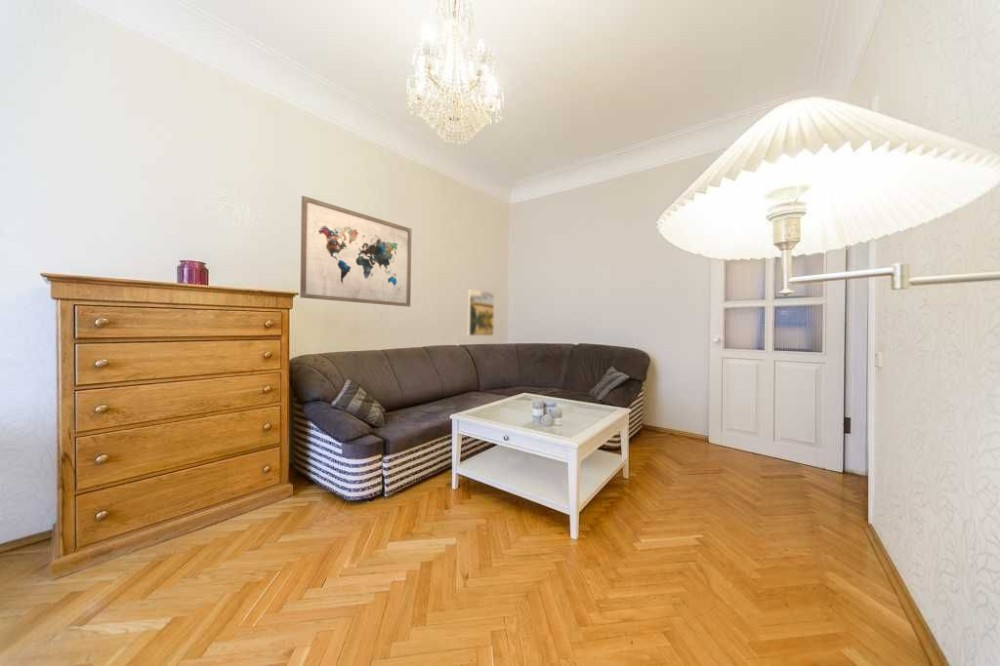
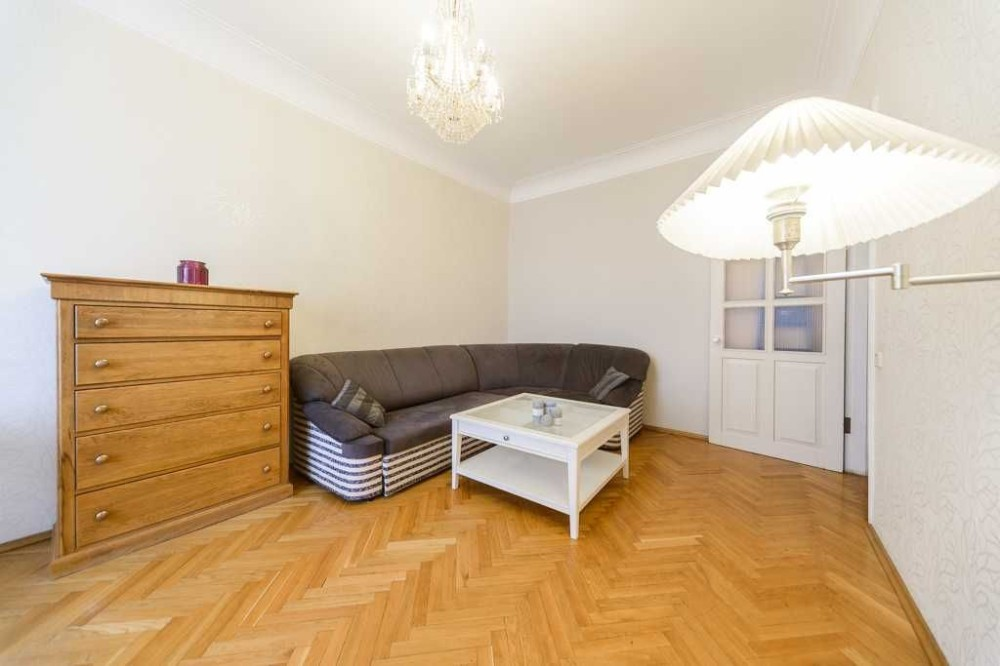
- wall art [299,195,413,308]
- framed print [466,288,495,337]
